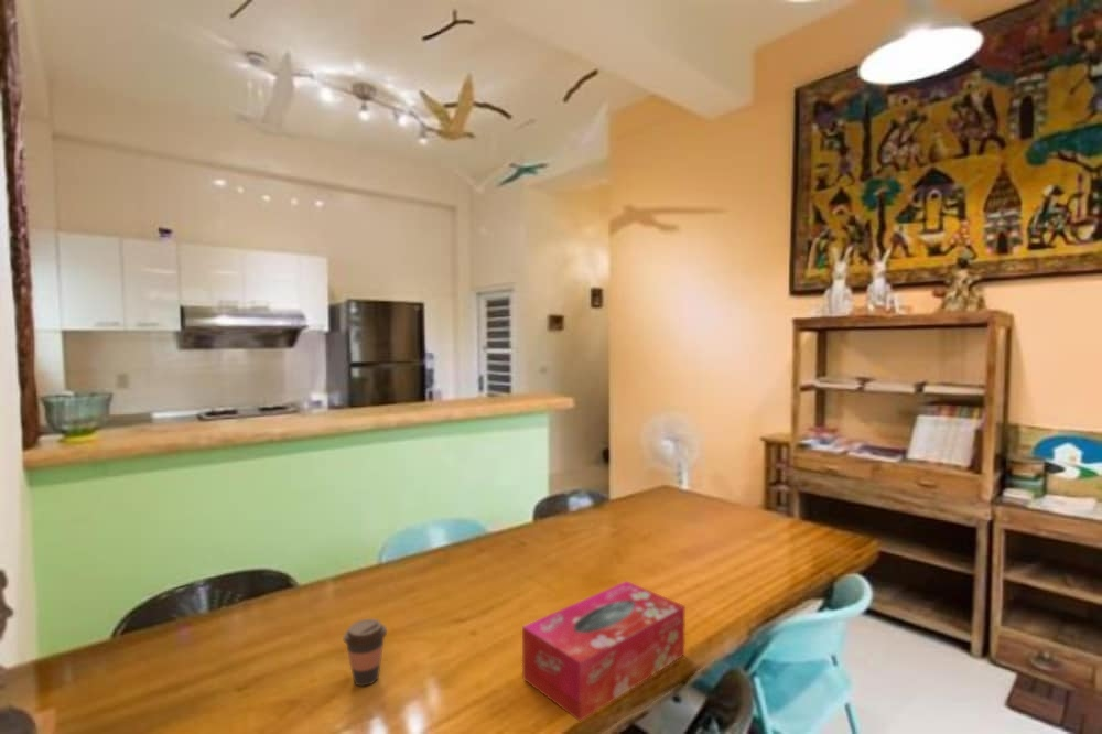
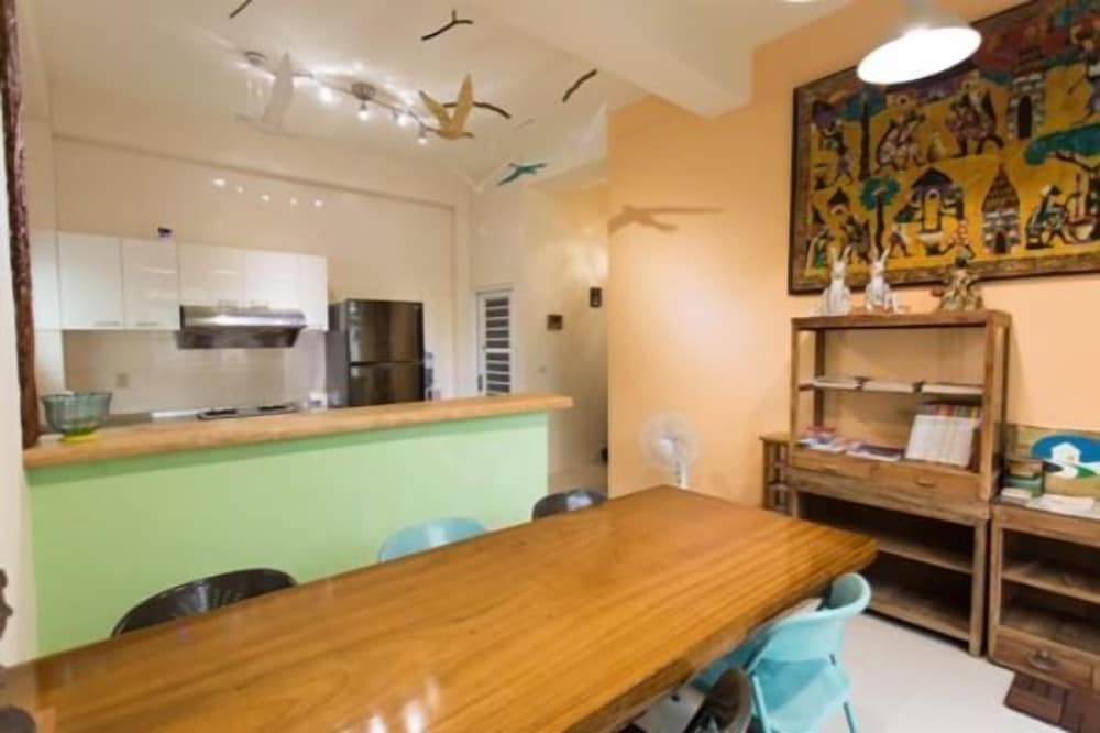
- tissue box [521,580,685,723]
- coffee cup [342,618,388,688]
